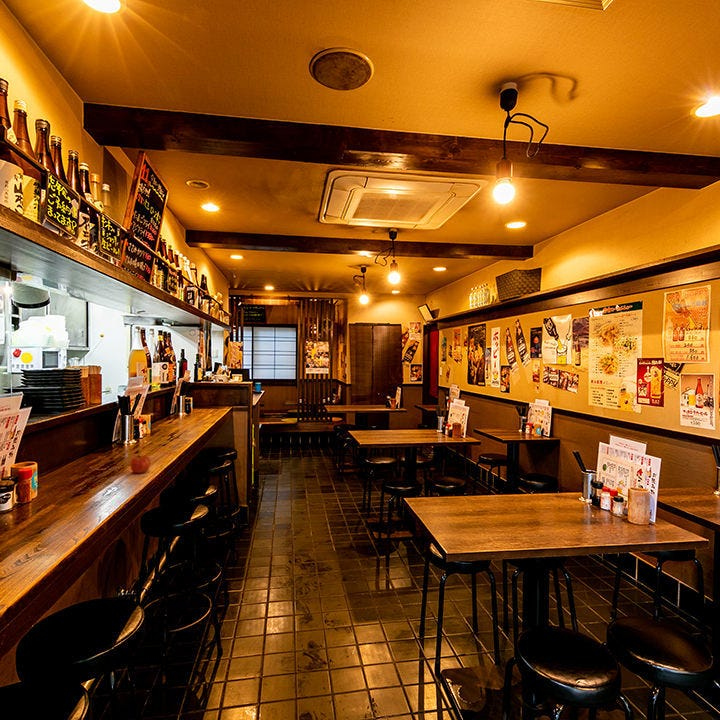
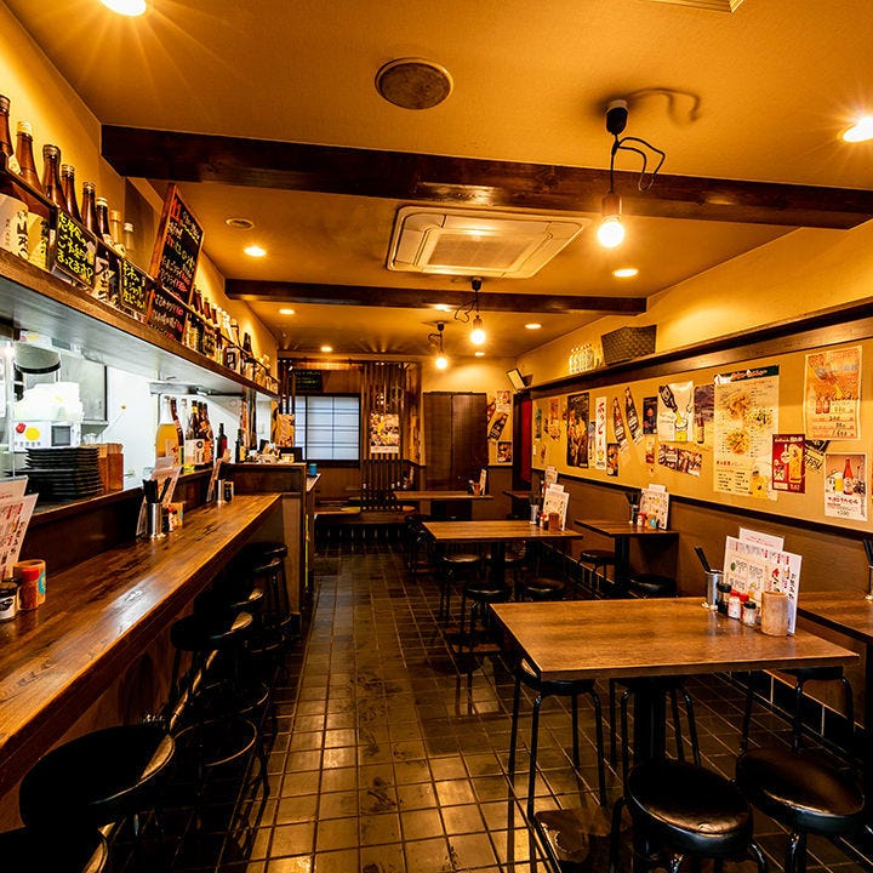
- fruit [129,454,151,474]
